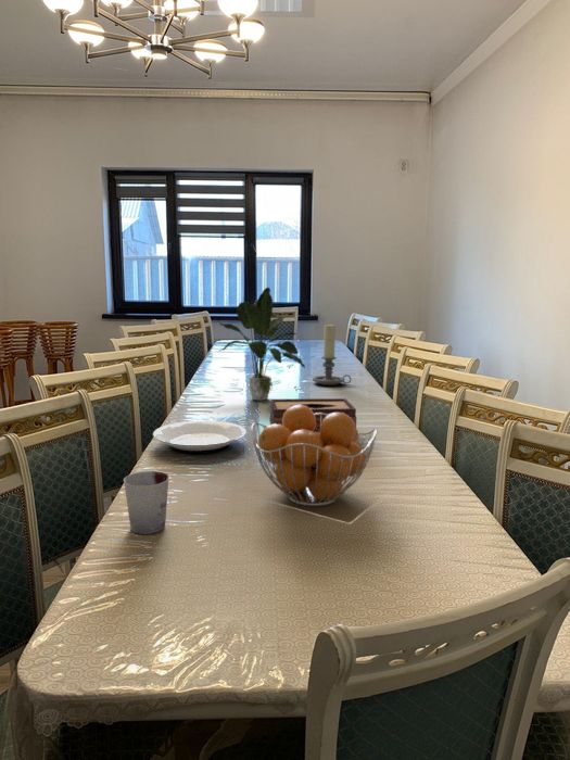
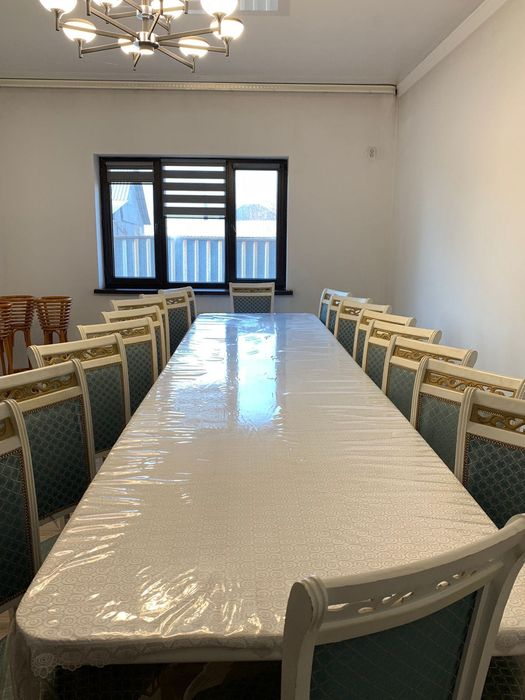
- plate [152,420,248,455]
- fruit basket [250,405,378,507]
- tissue box [268,397,357,433]
- candle holder [312,324,353,387]
- cup [123,470,170,535]
- potted plant [217,287,306,402]
